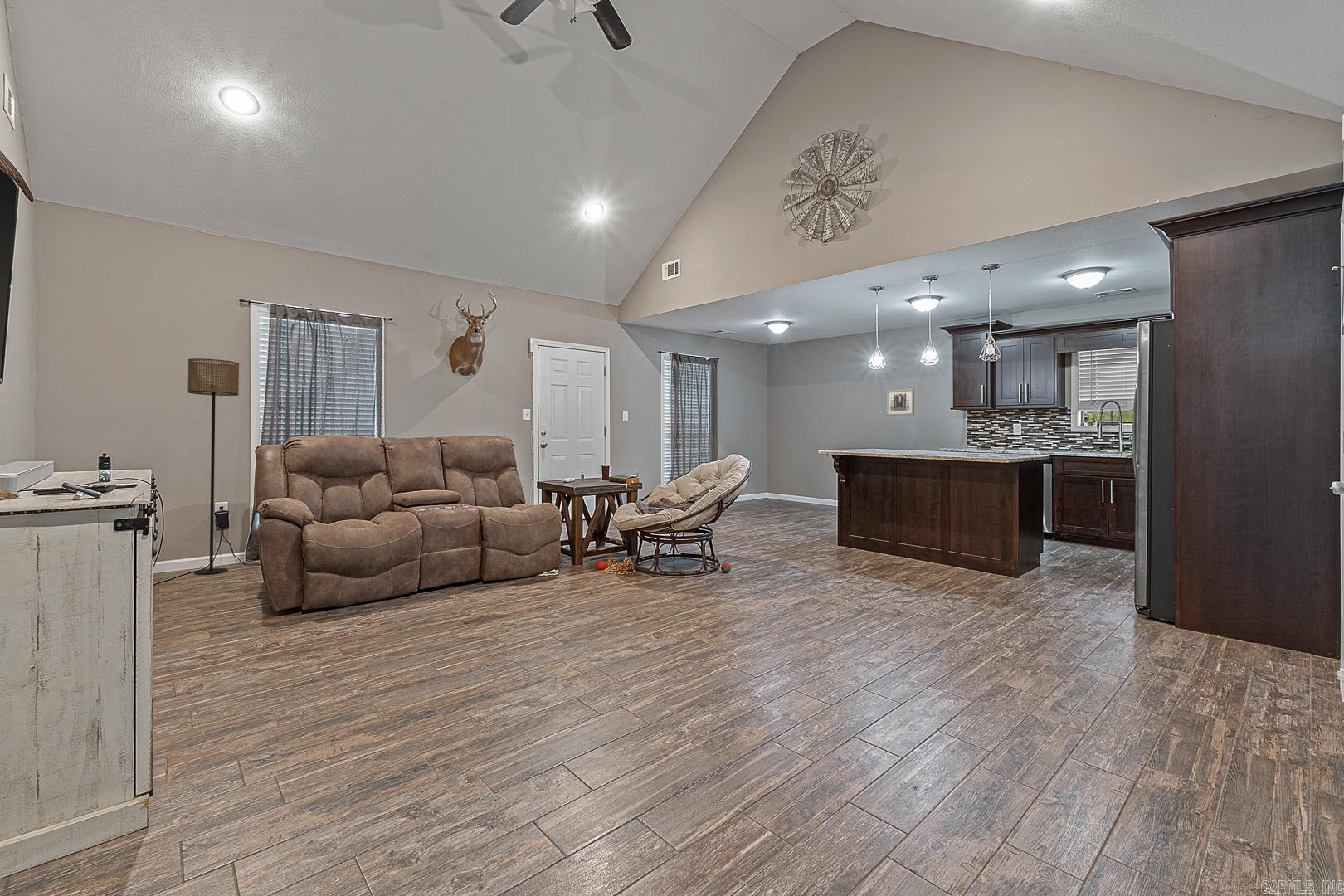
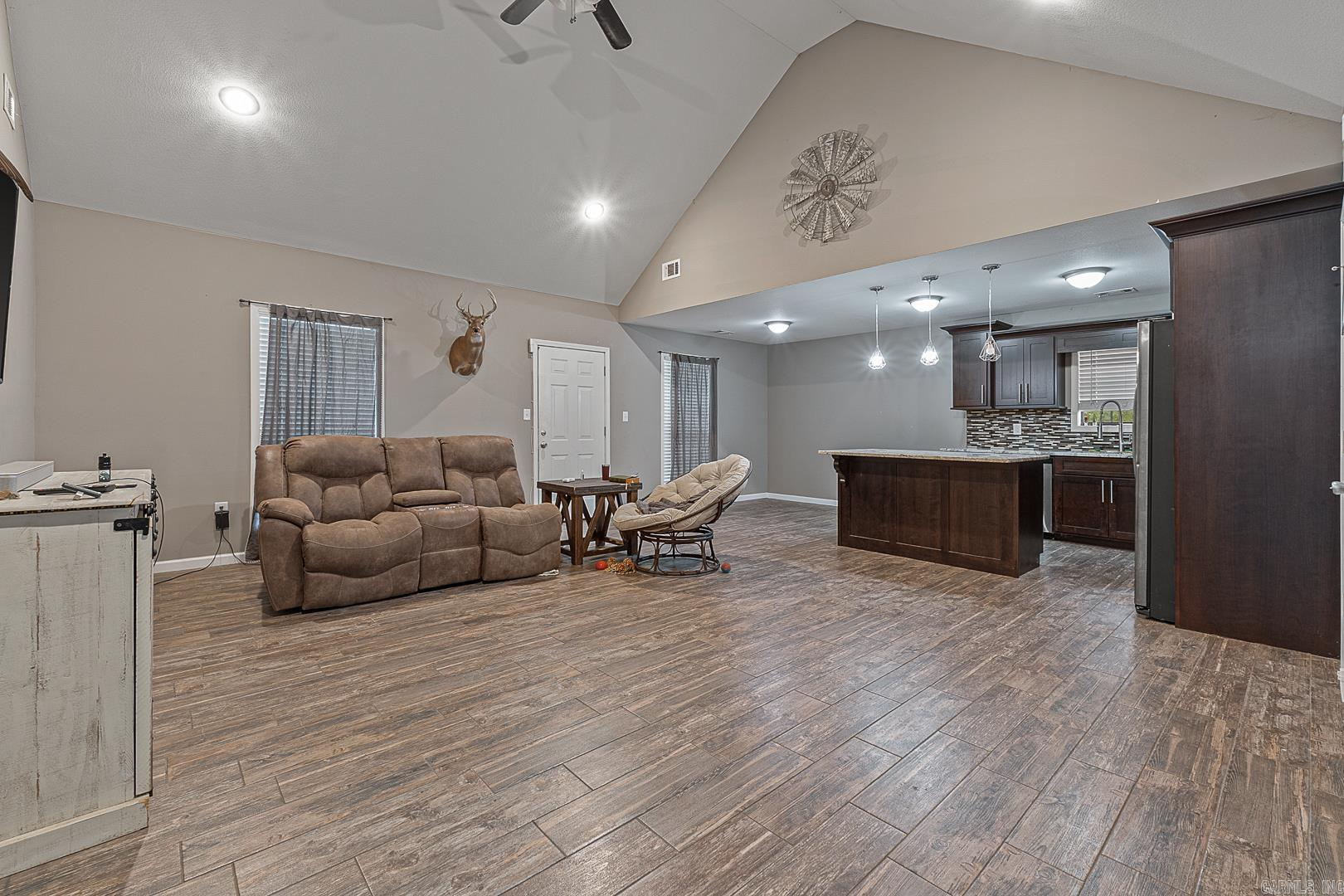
- floor lamp [187,358,240,575]
- wall art [885,388,915,416]
